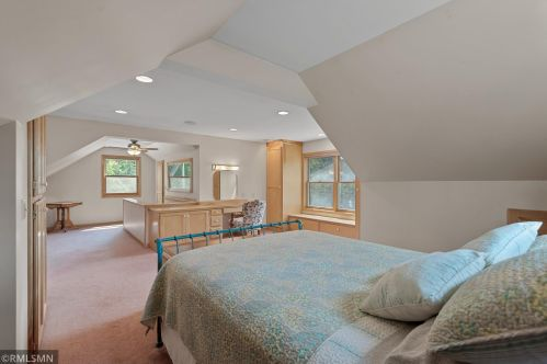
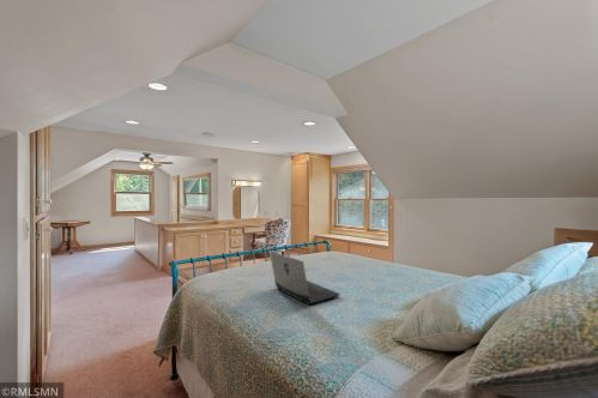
+ laptop [268,251,342,306]
